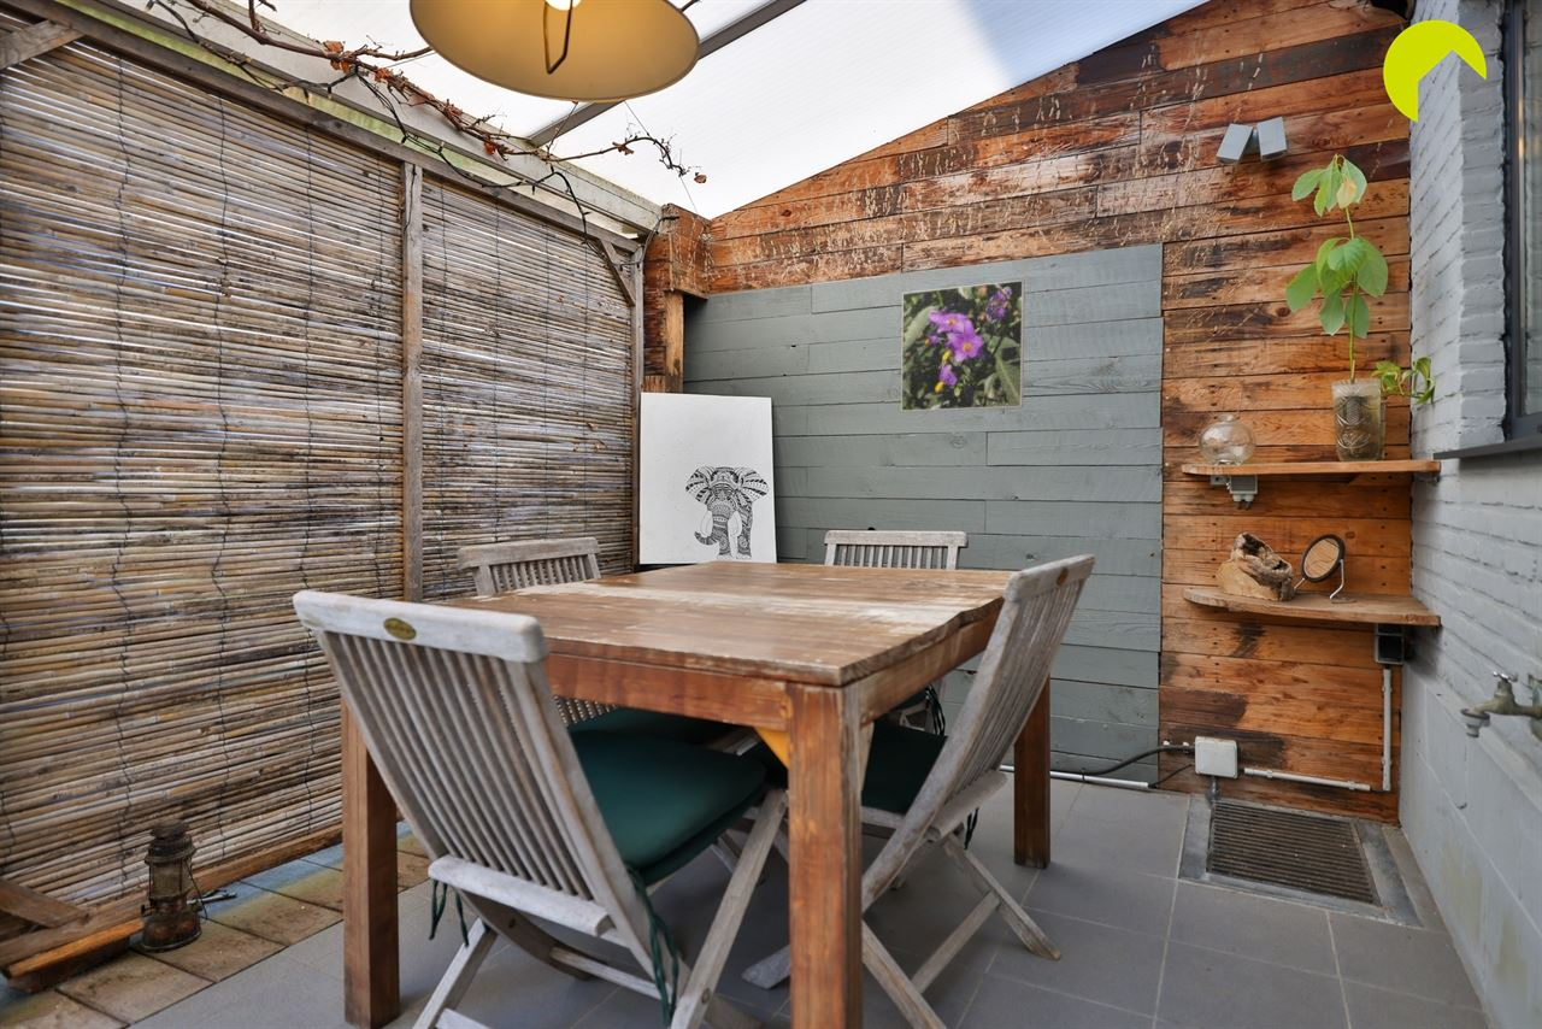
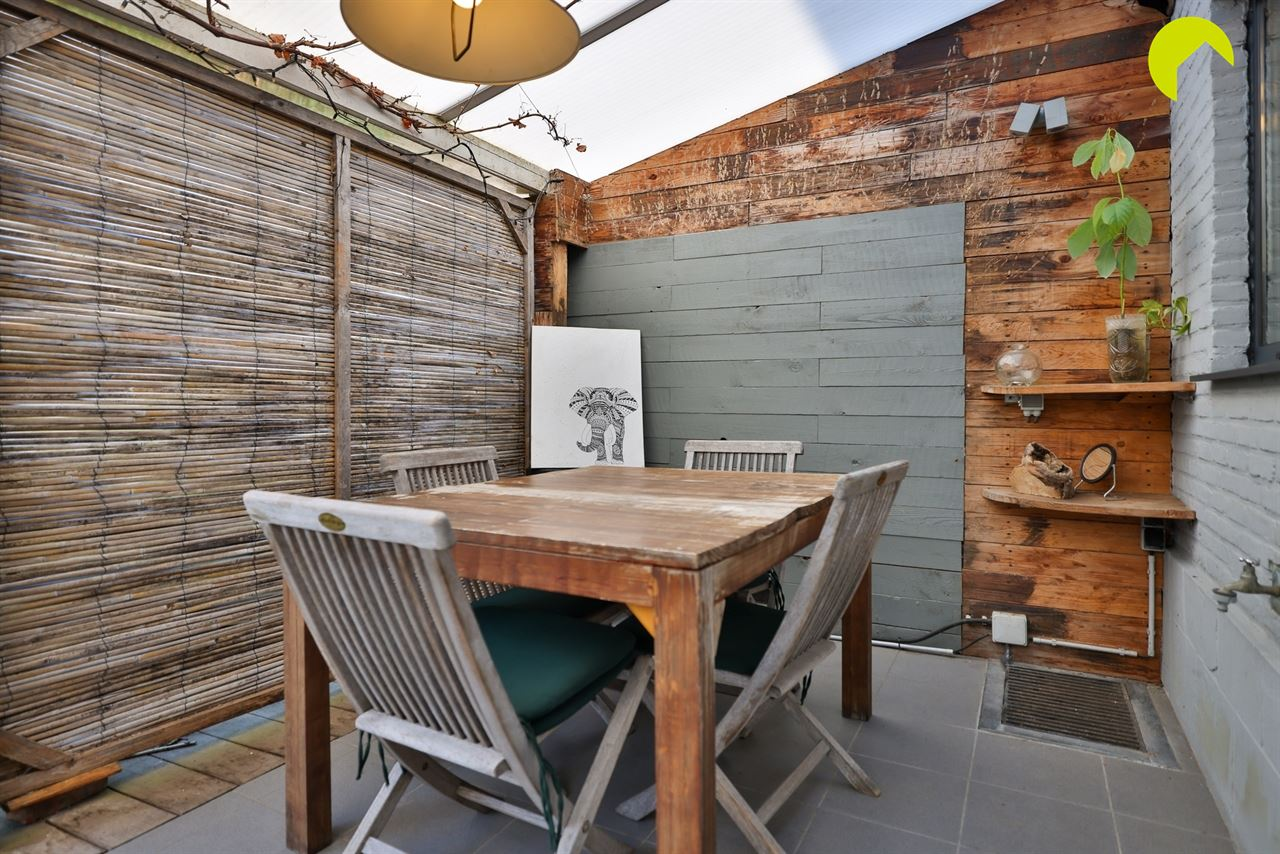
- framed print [900,278,1026,413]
- lantern [140,818,208,953]
